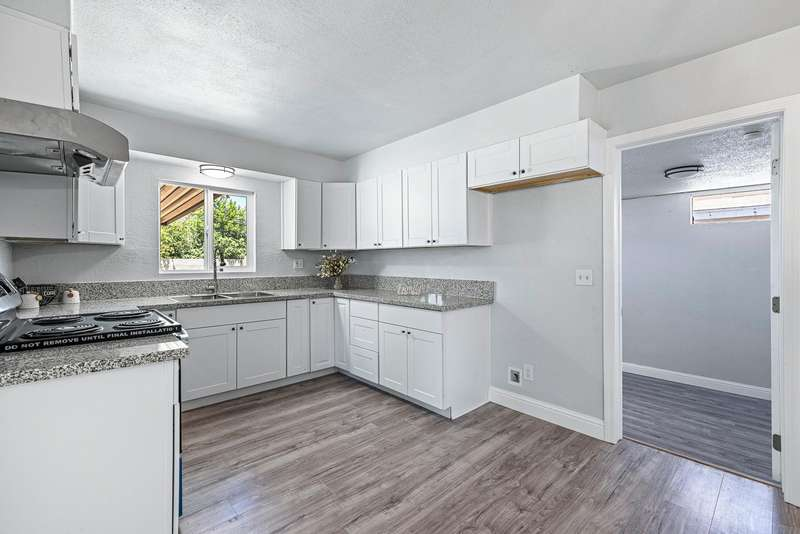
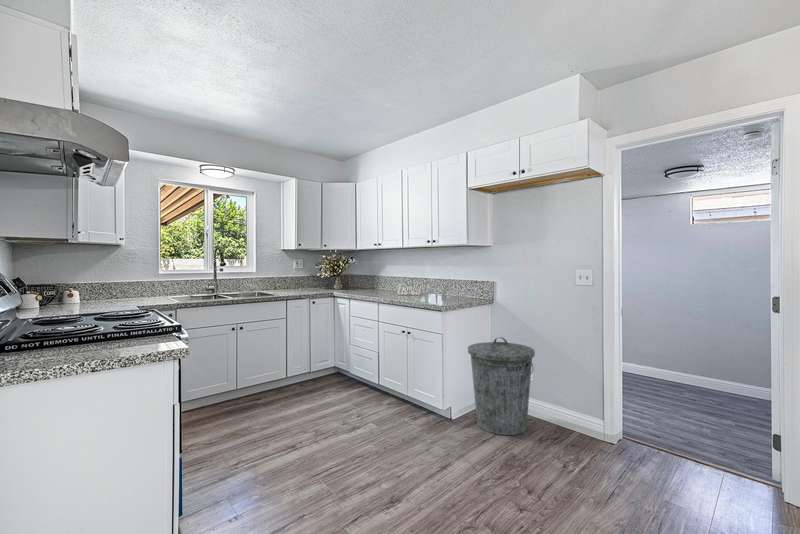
+ trash can [467,336,536,436]
